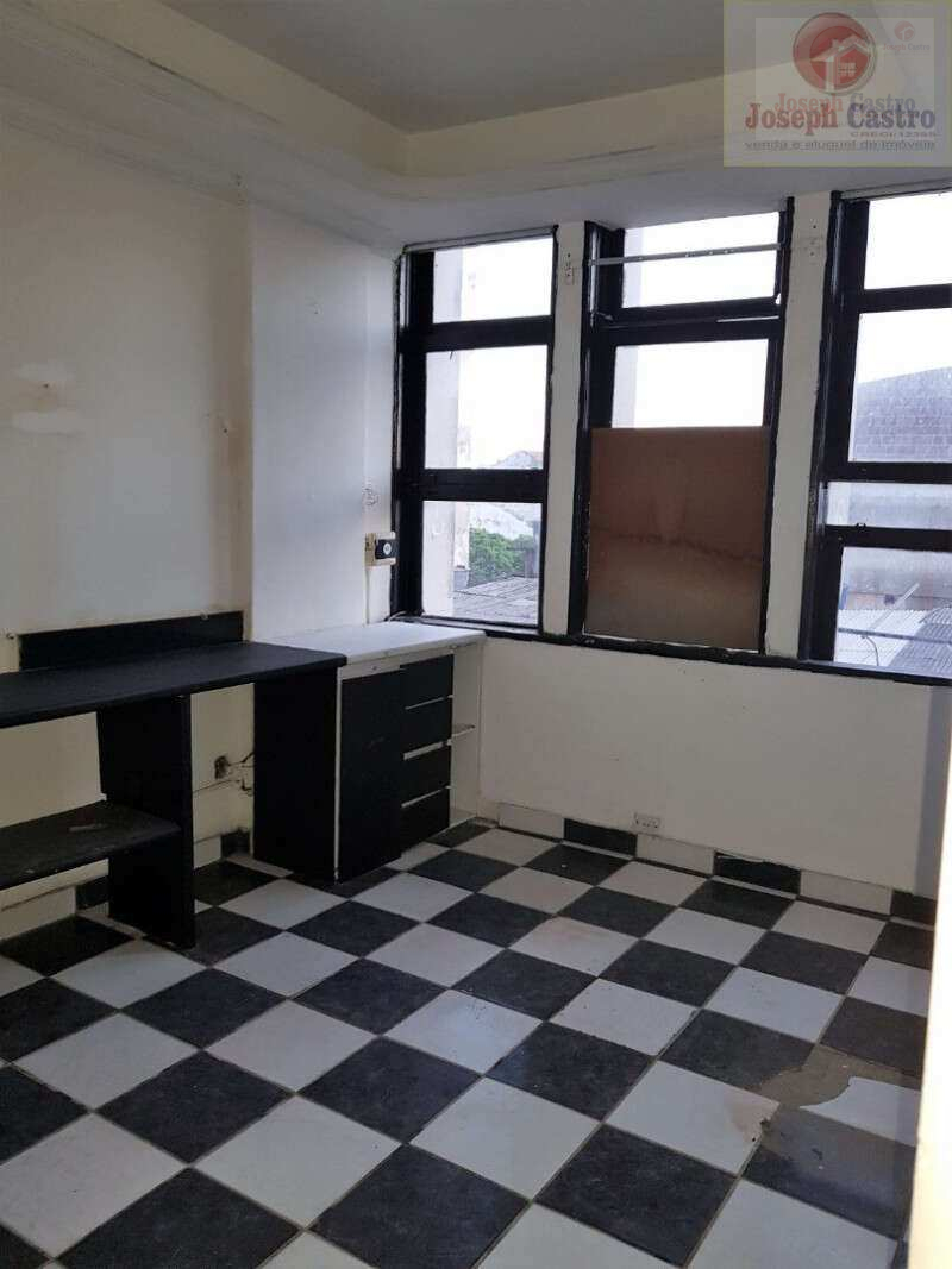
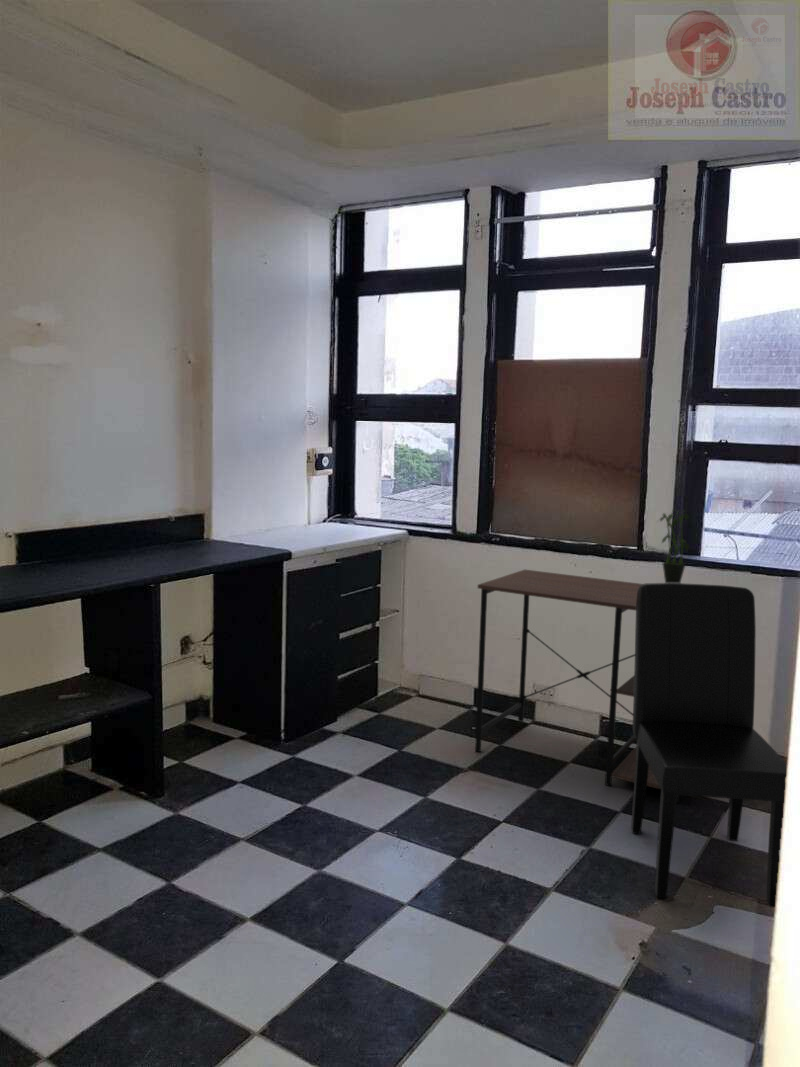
+ chair [630,582,787,908]
+ desk [474,569,680,804]
+ potted plant [656,508,691,583]
